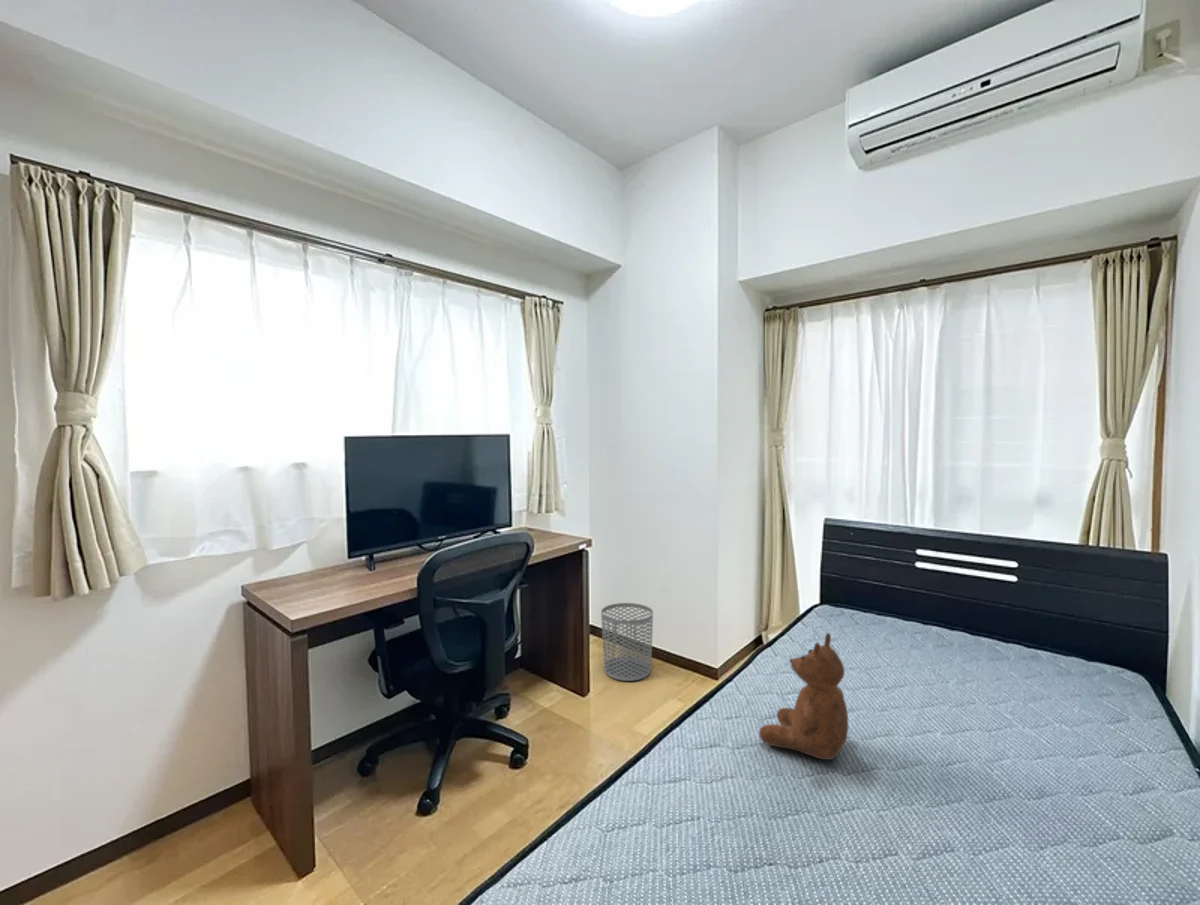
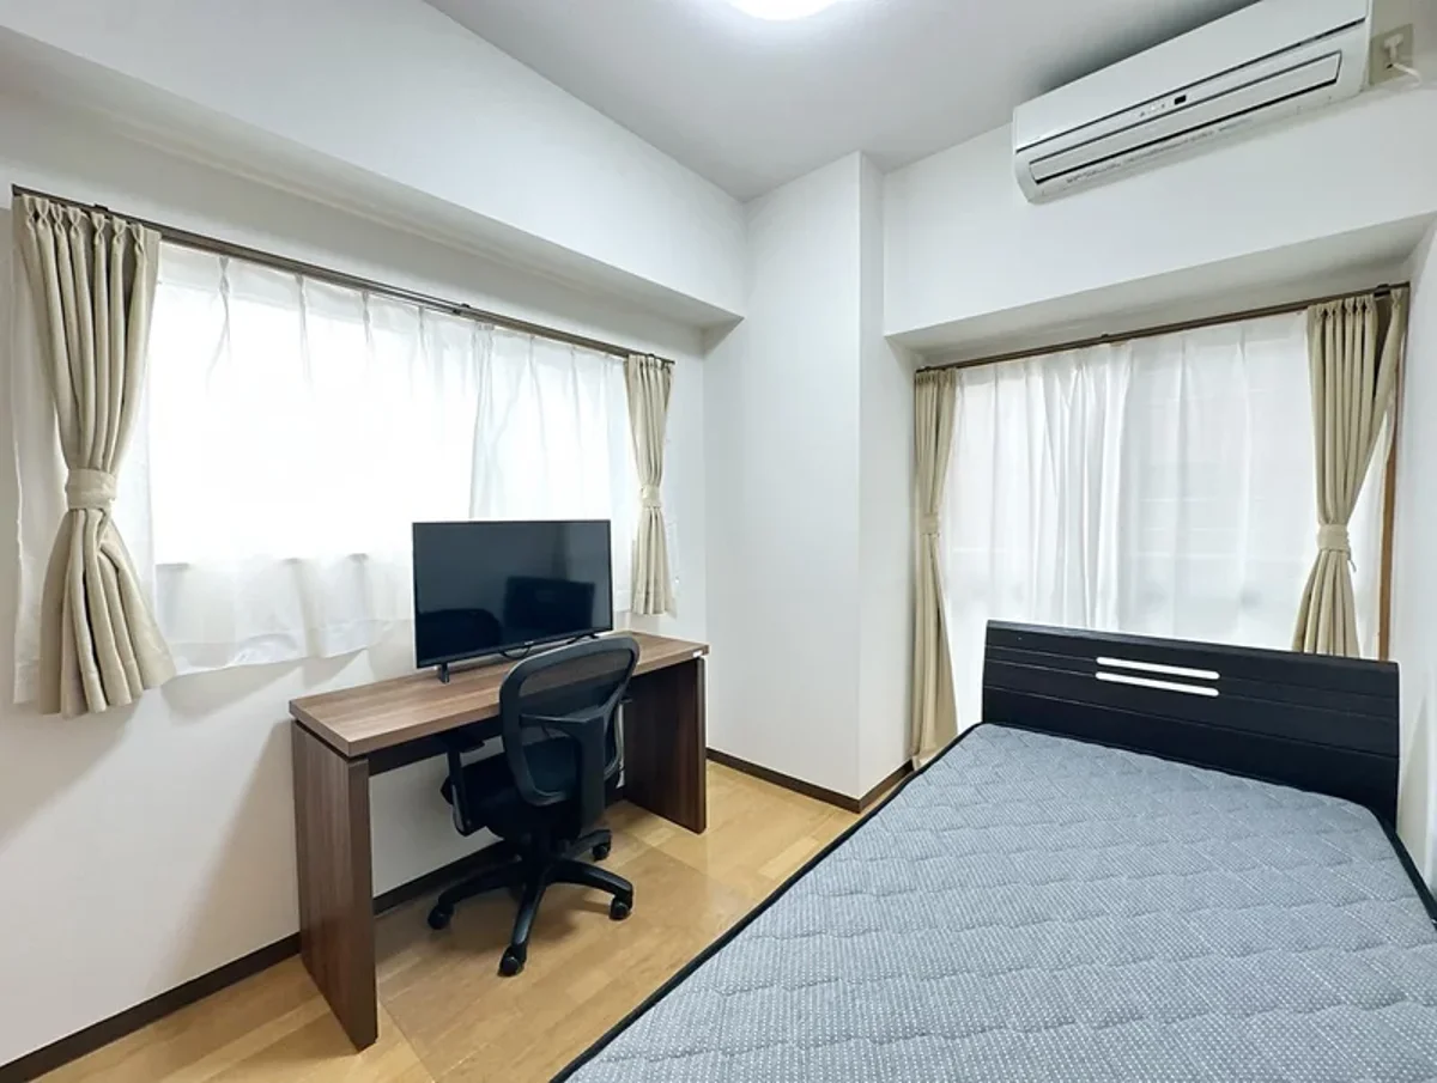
- waste bin [600,602,654,682]
- teddy bear [758,632,849,761]
